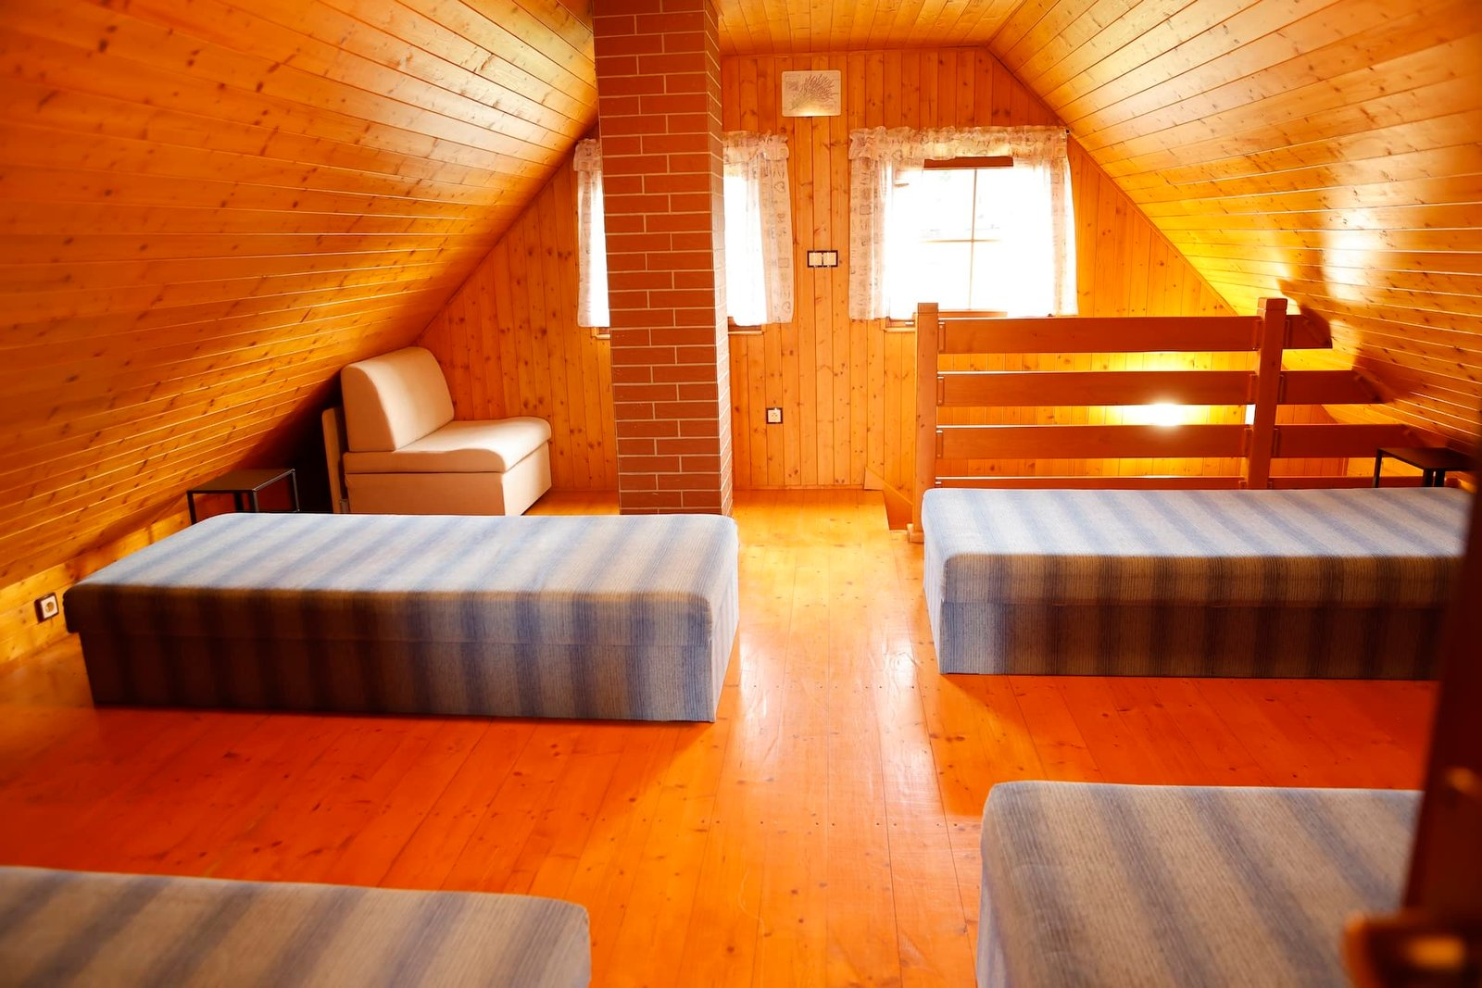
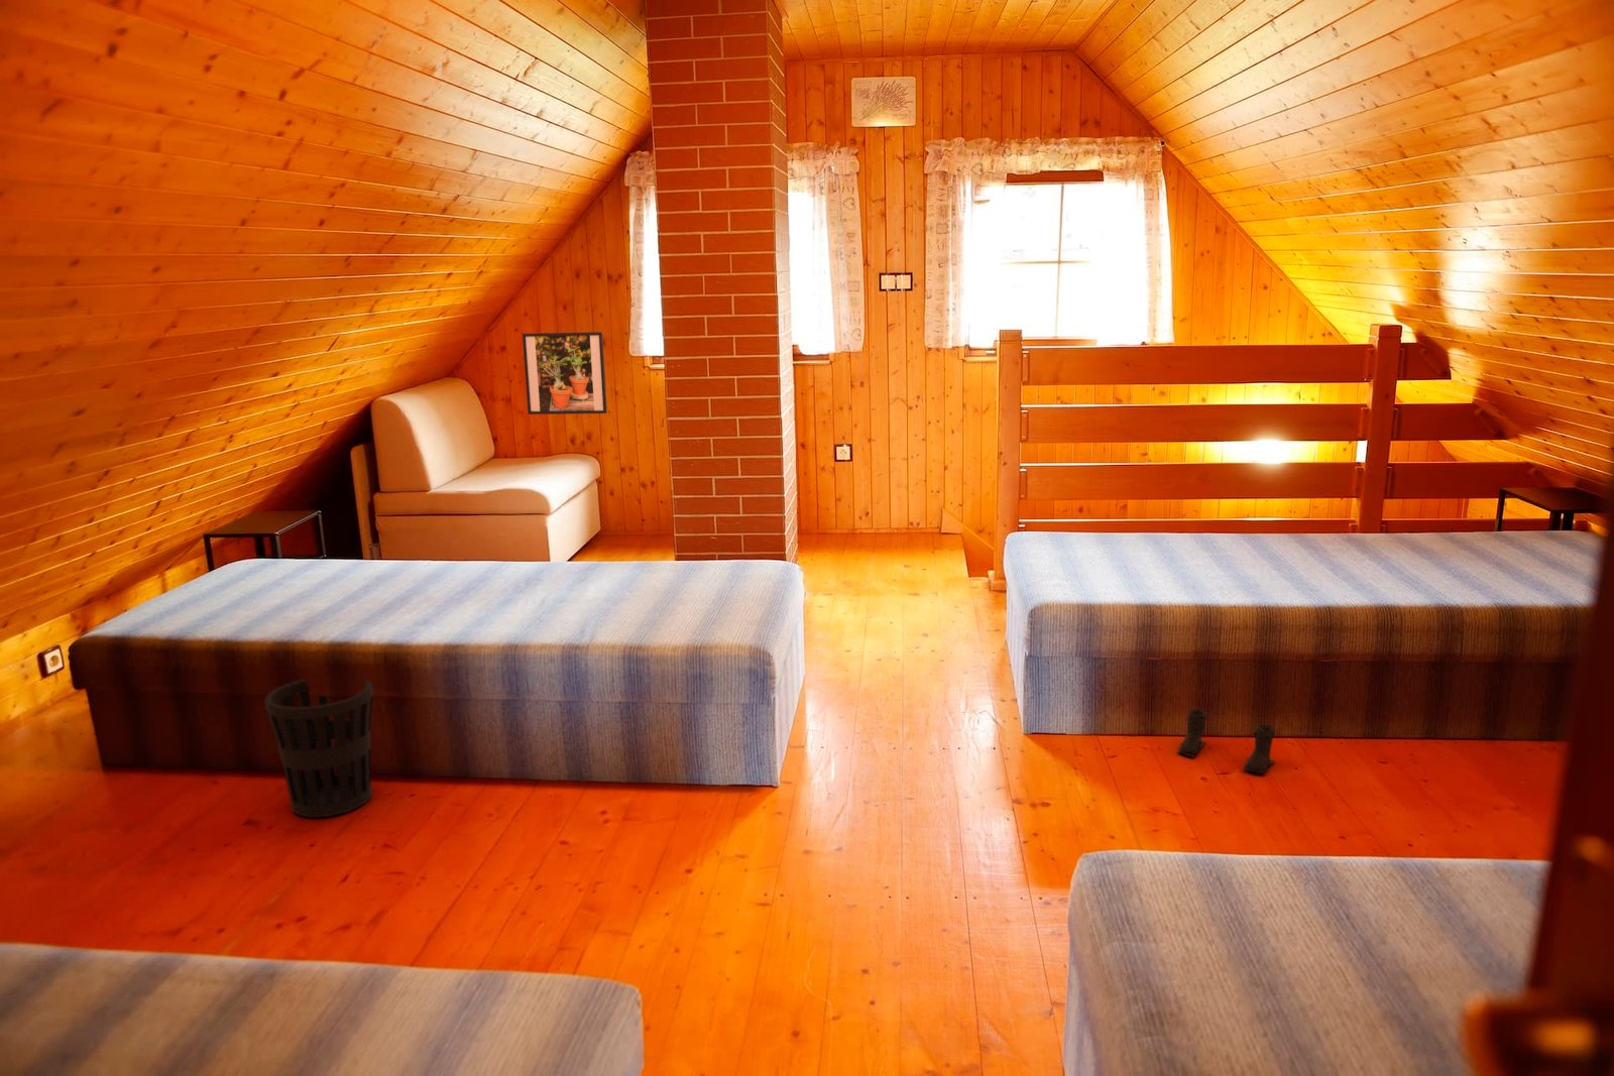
+ boots [1176,707,1277,775]
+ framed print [521,330,609,416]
+ wastebasket [264,679,375,819]
